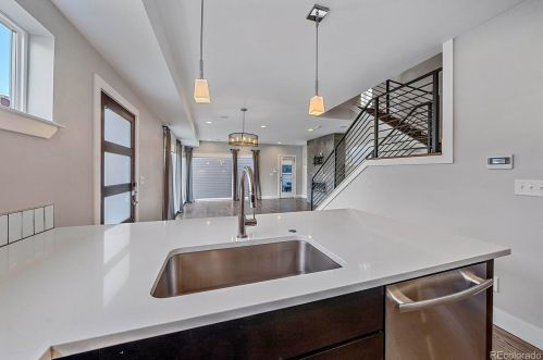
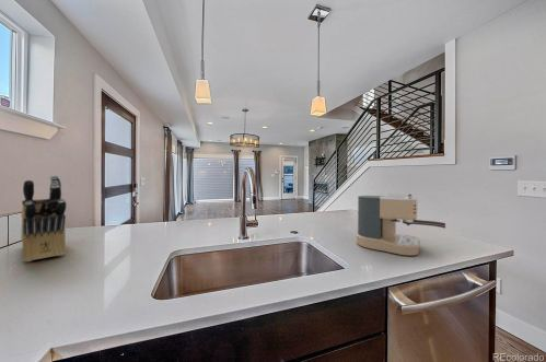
+ knife block [21,175,67,262]
+ coffee maker [355,194,446,256]
